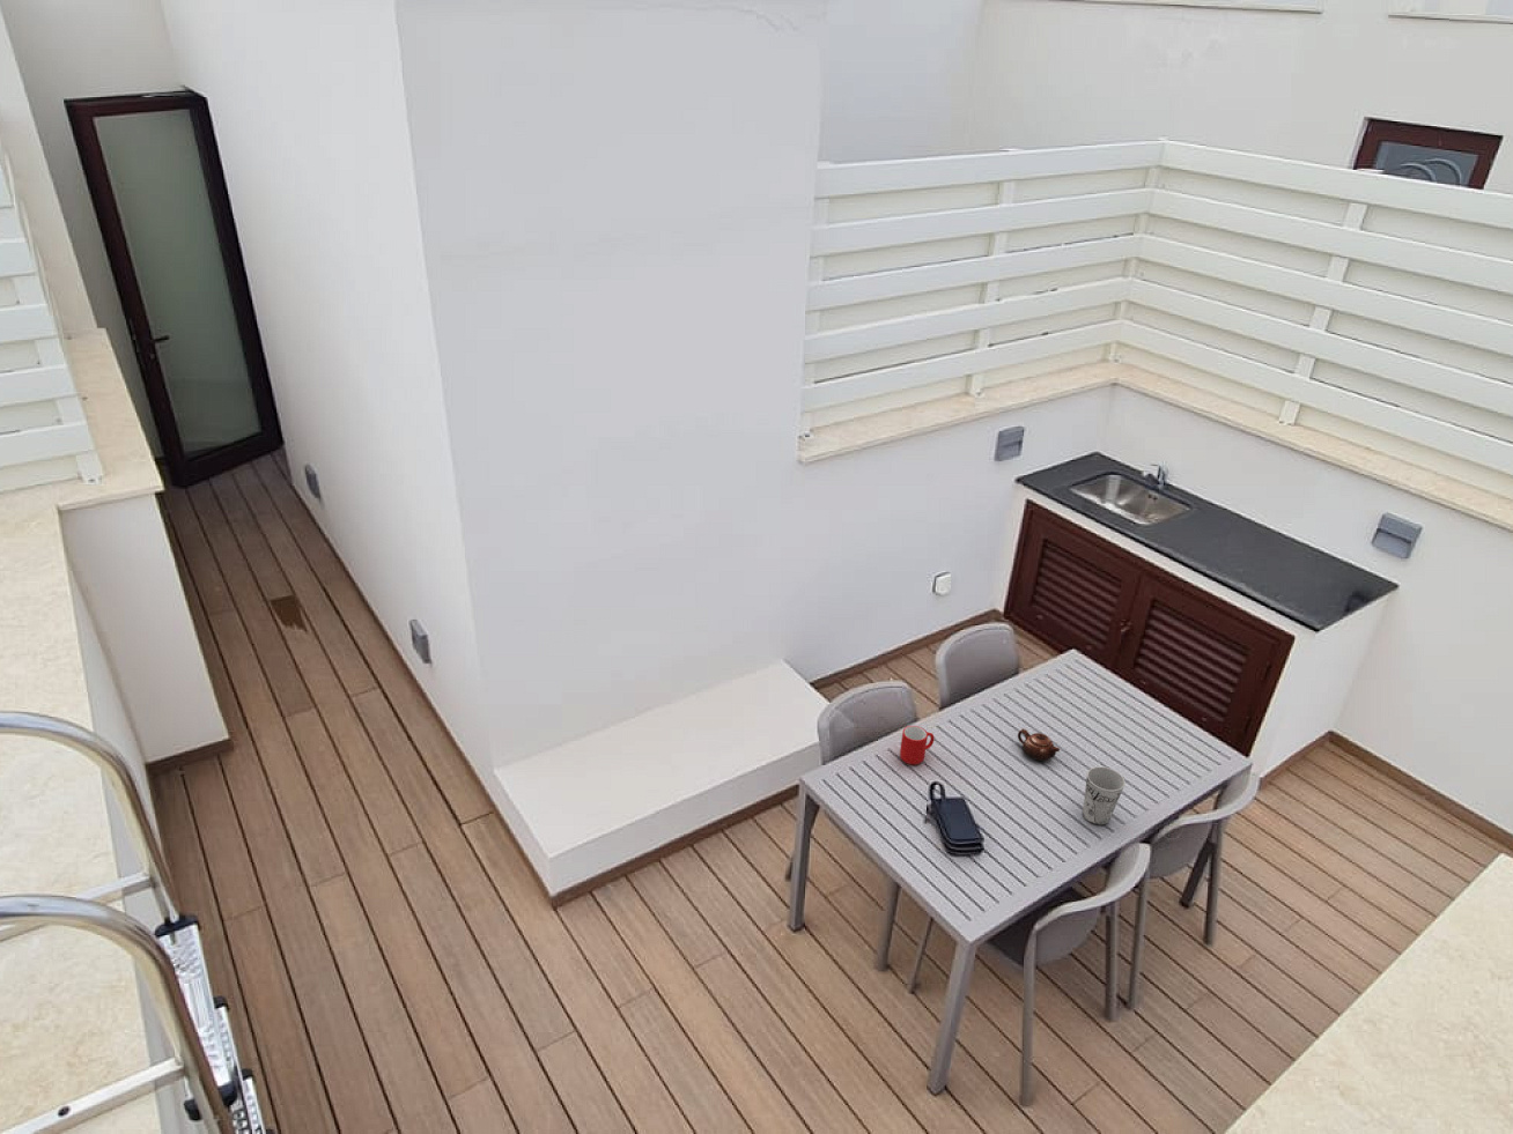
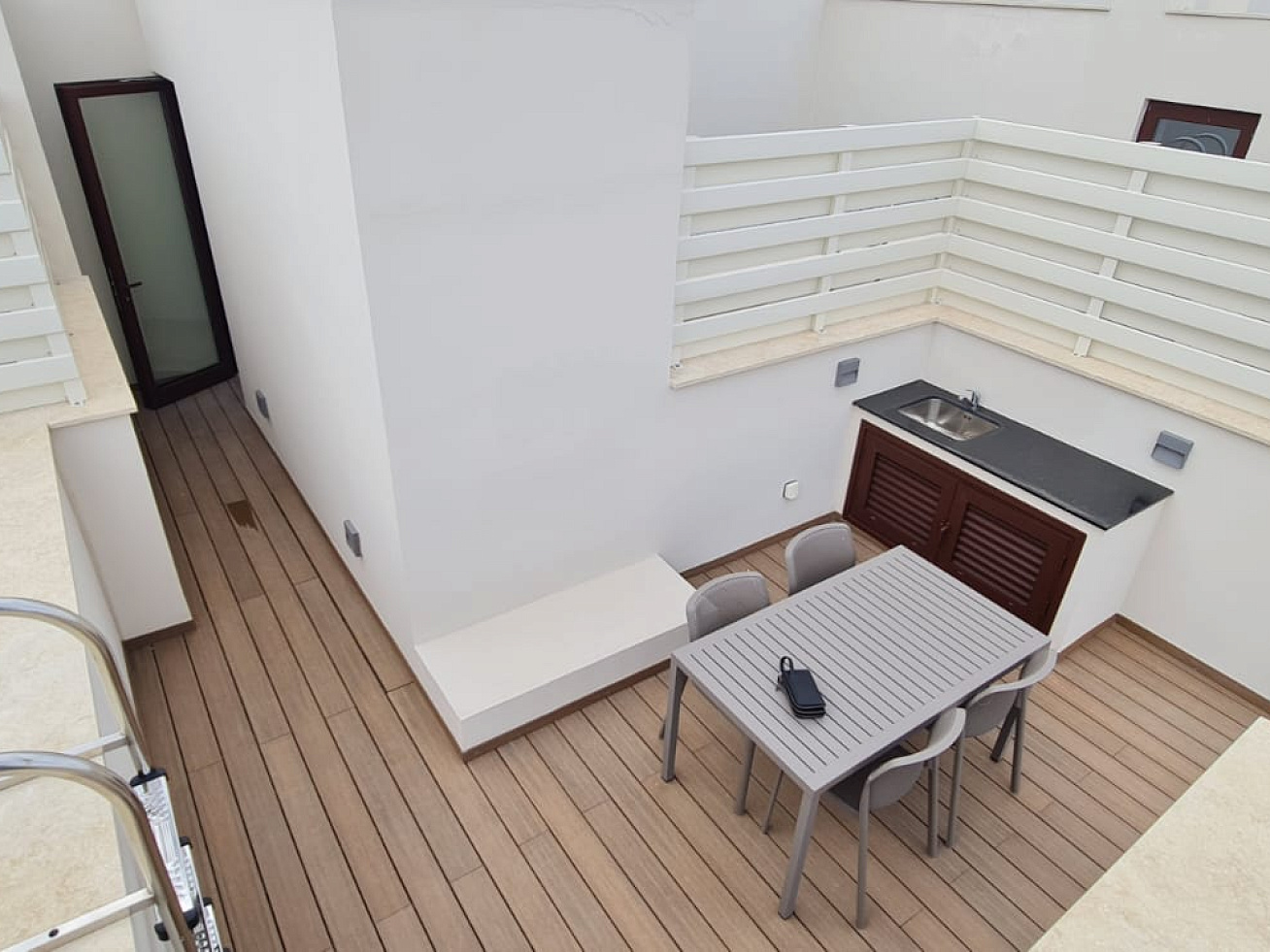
- teapot [1016,727,1060,762]
- cup [898,724,935,765]
- cup [1082,765,1126,827]
